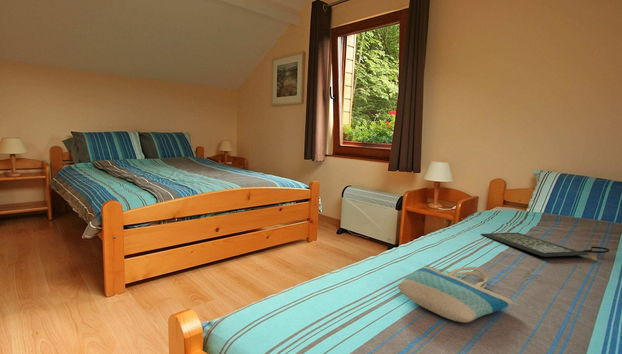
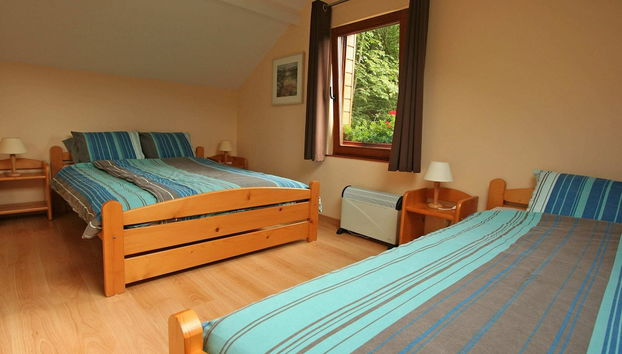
- tote bag [397,265,514,323]
- clutch bag [480,231,610,261]
